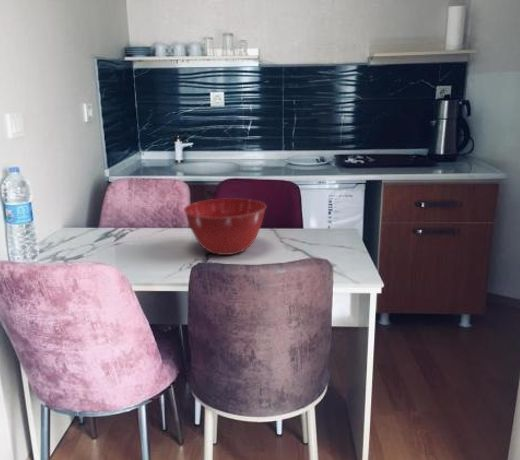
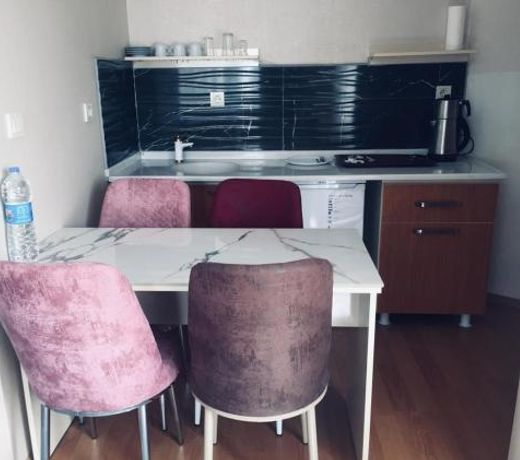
- mixing bowl [183,197,267,256]
